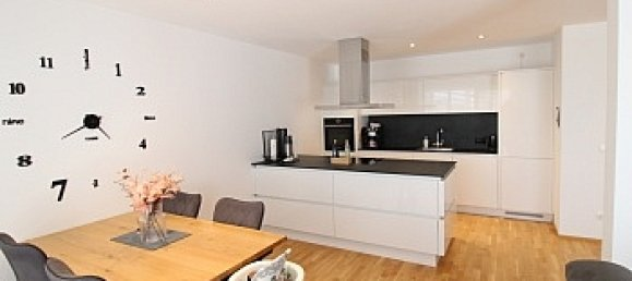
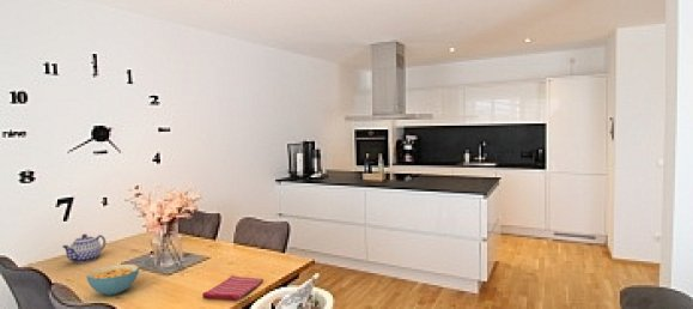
+ dish towel [201,274,265,302]
+ cereal bowl [85,263,140,296]
+ teapot [61,232,107,263]
